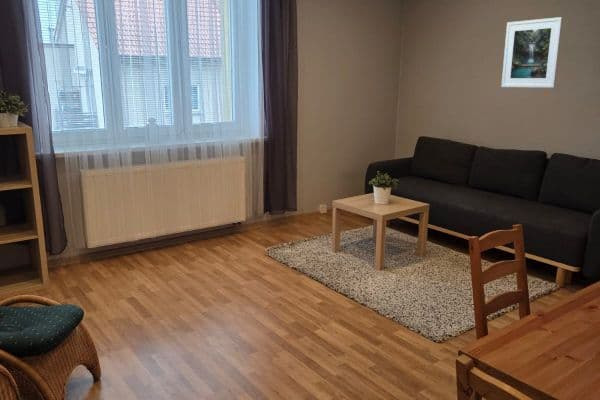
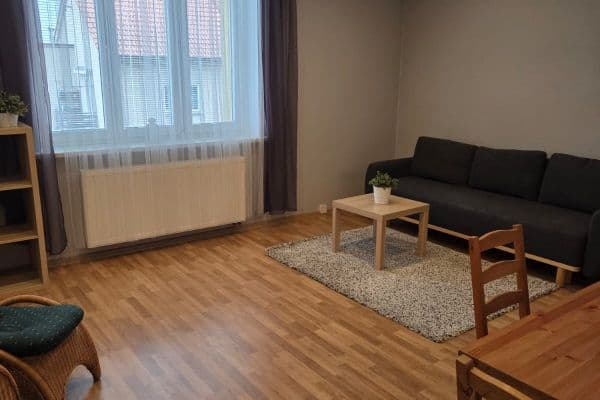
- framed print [500,16,564,89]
